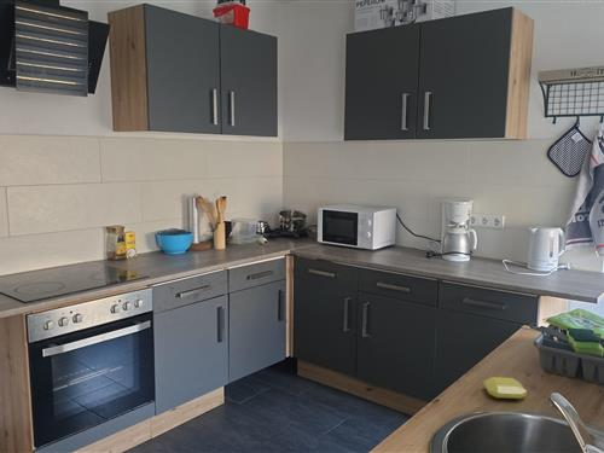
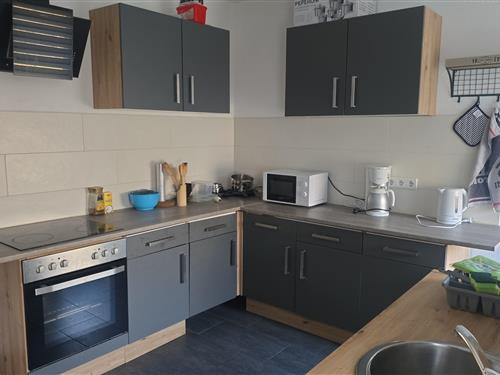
- soap bar [482,376,528,400]
